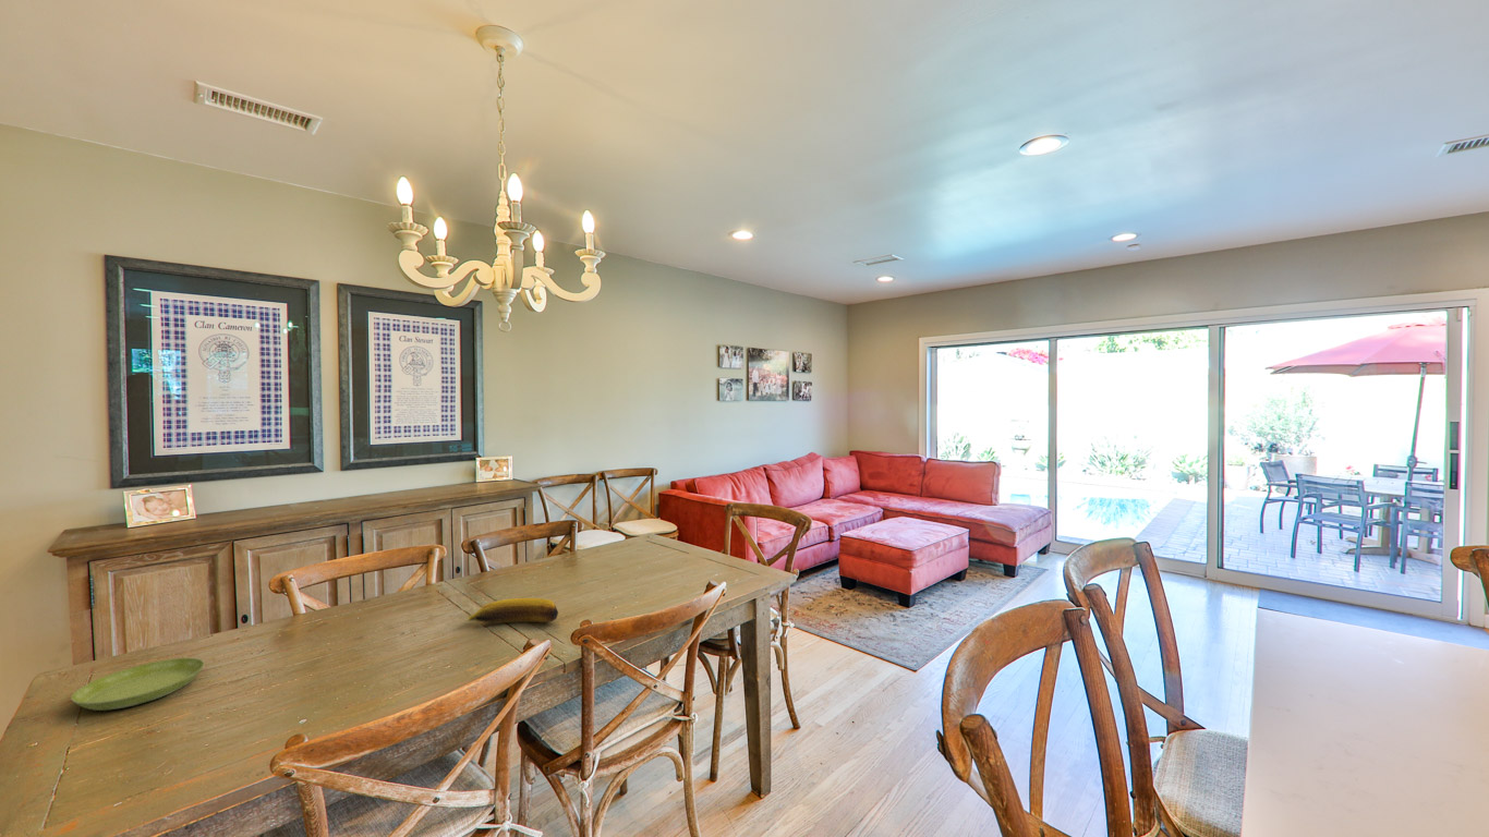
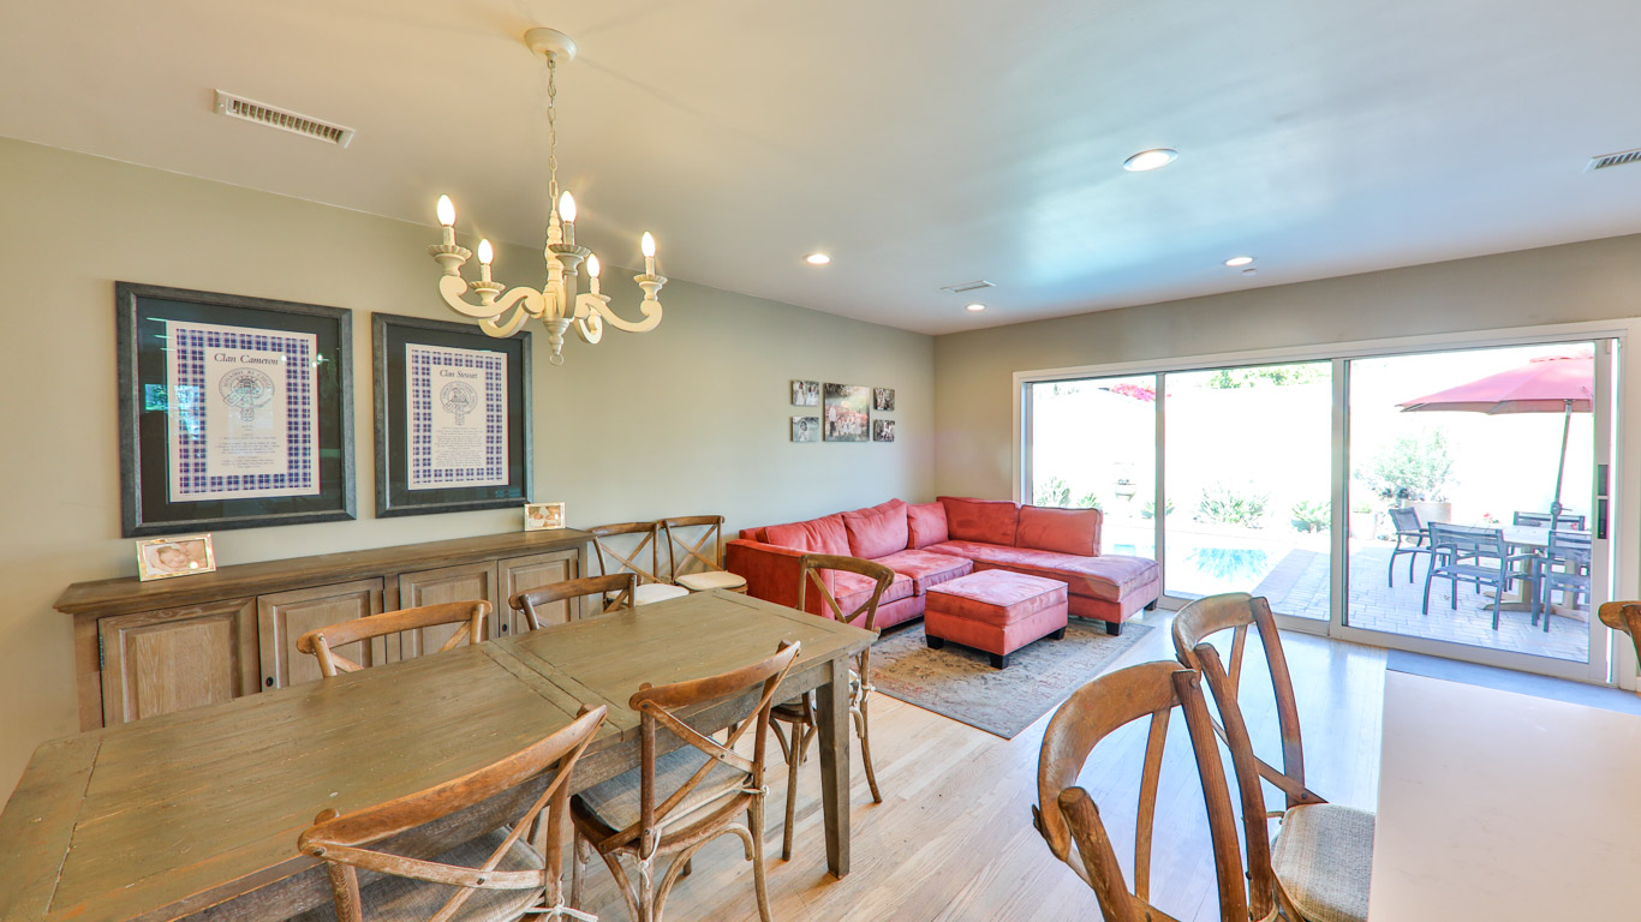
- saucer [70,657,206,712]
- banana [464,597,559,624]
